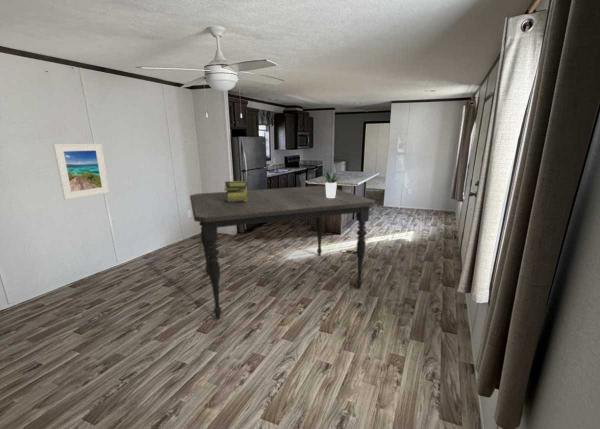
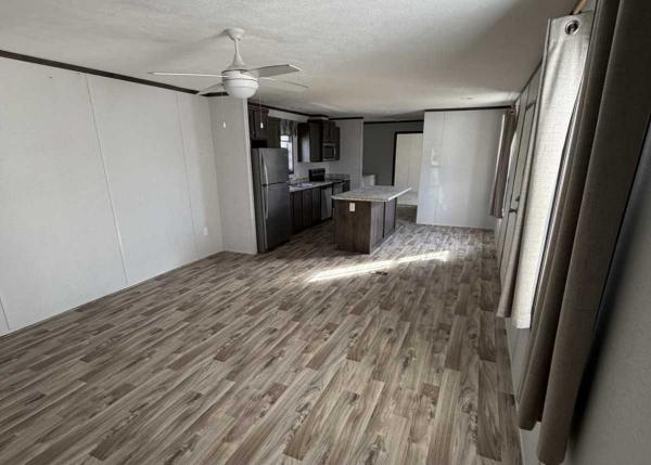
- dining table [189,185,377,320]
- potted plant [318,170,345,198]
- stack of books [223,180,248,202]
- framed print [52,143,110,201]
